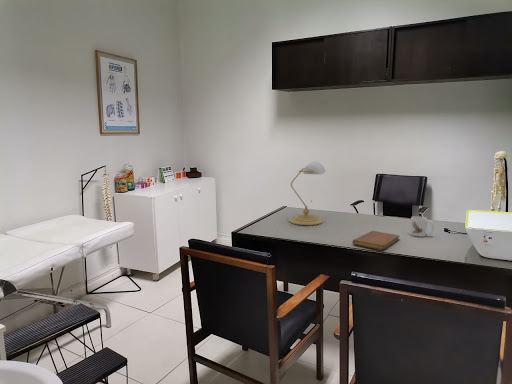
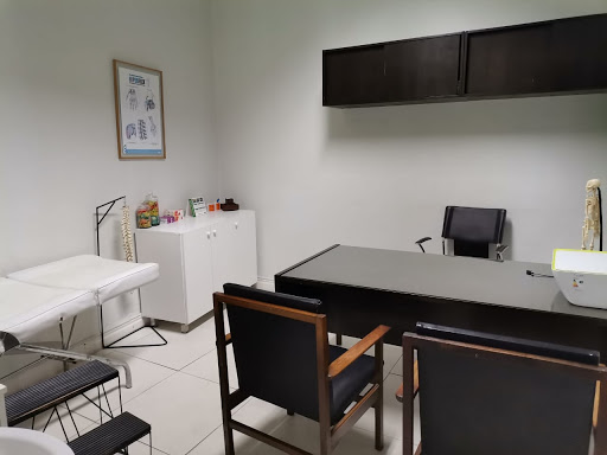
- notebook [352,230,401,251]
- desk lamp [288,160,327,226]
- mug [409,215,435,238]
